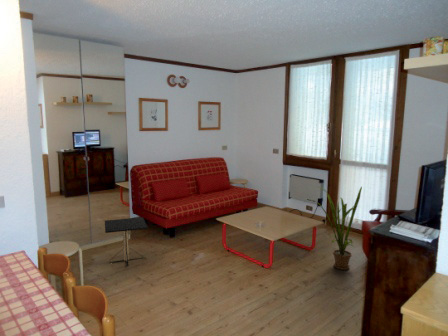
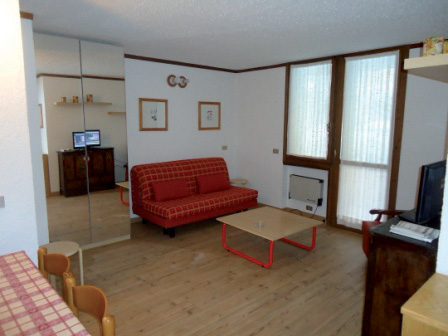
- side table [104,216,149,267]
- house plant [316,185,363,271]
